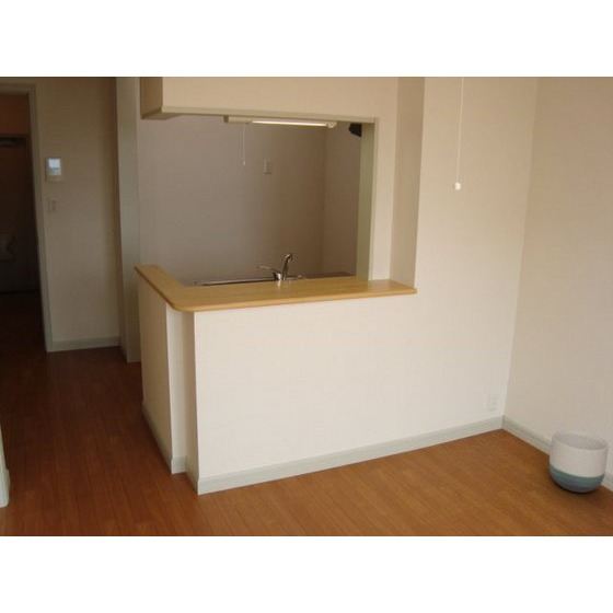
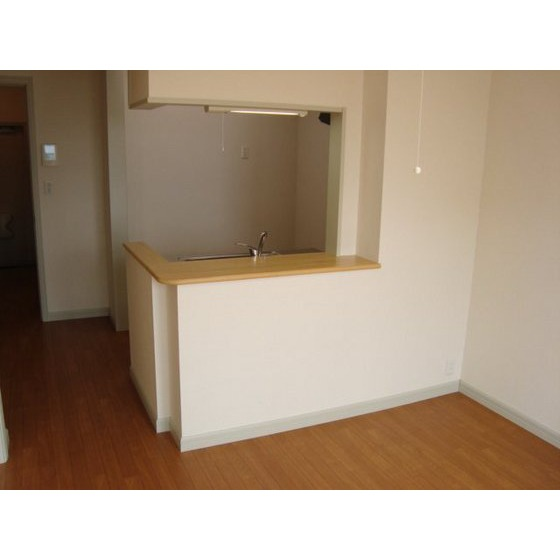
- planter [548,428,610,494]
